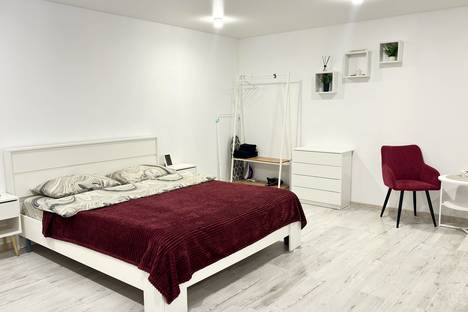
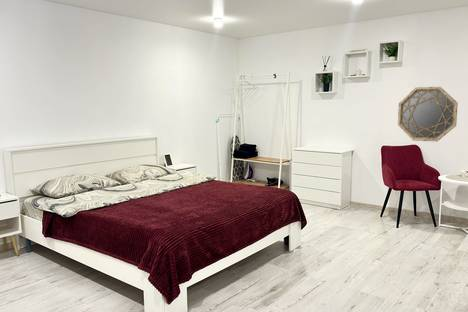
+ home mirror [397,86,459,143]
